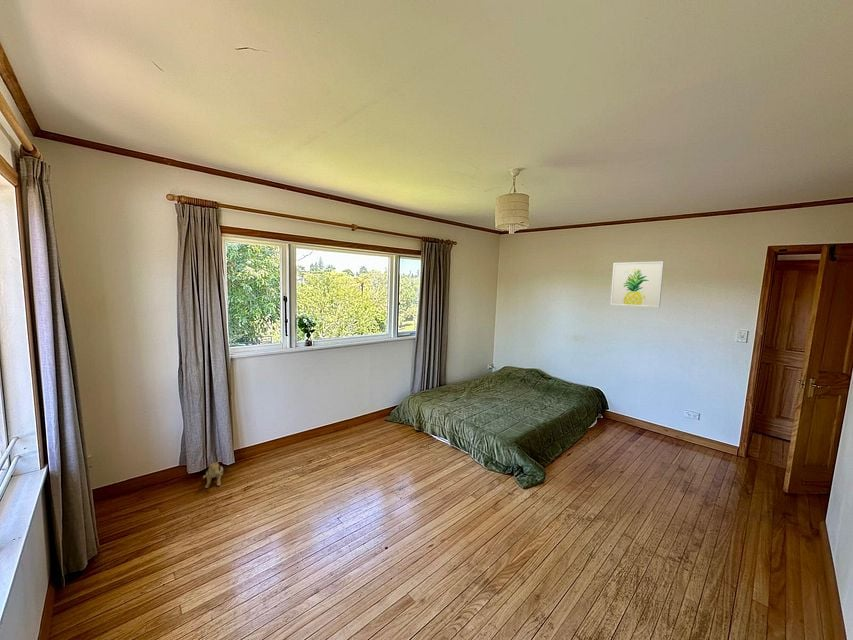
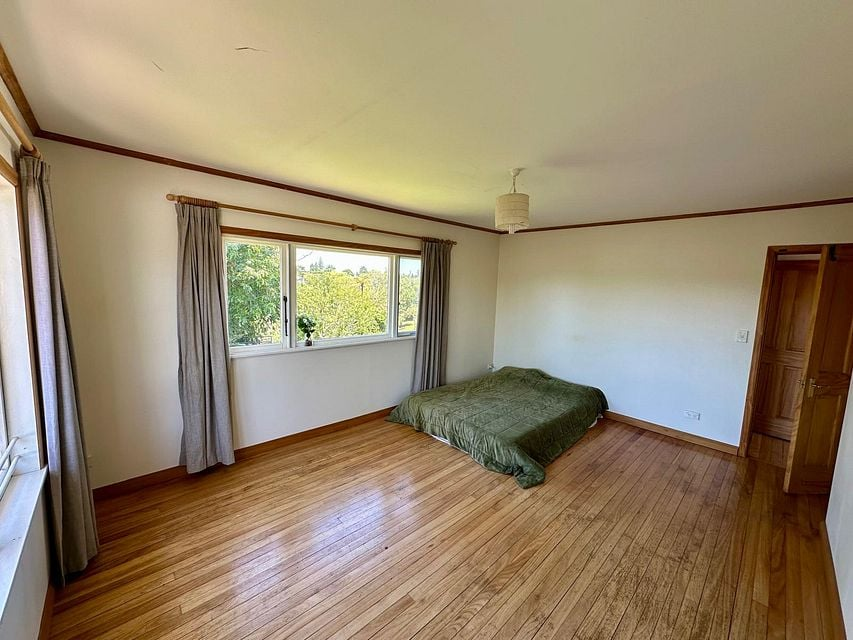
- wall art [609,260,665,308]
- plush toy [202,459,224,489]
